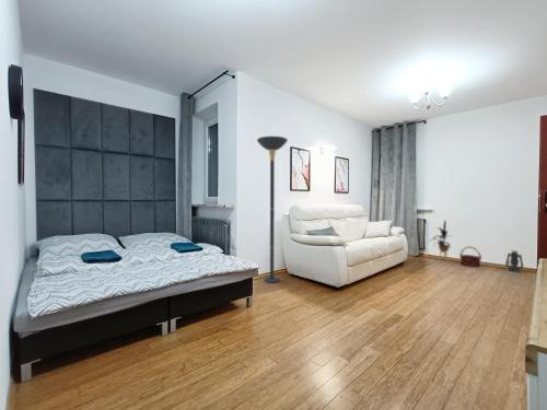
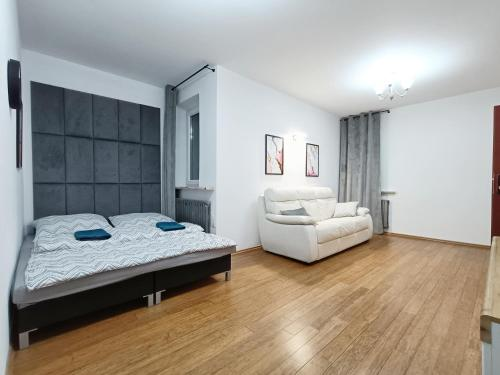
- lantern [504,249,524,273]
- floor lamp [256,134,289,284]
- basket [458,245,482,268]
- house plant [428,220,454,263]
